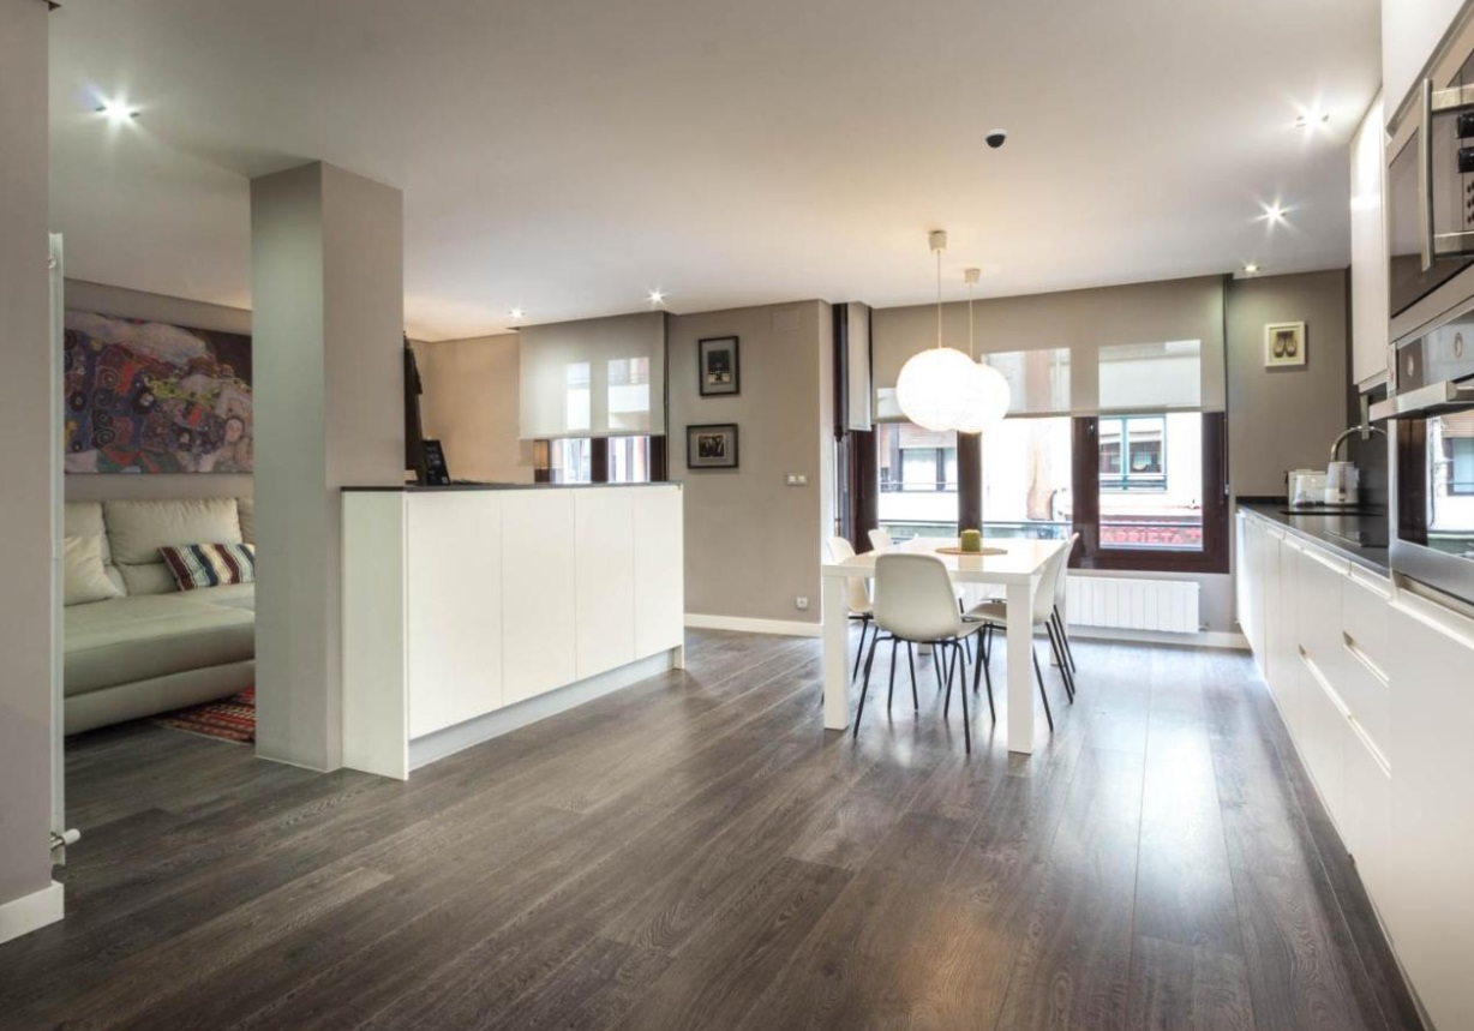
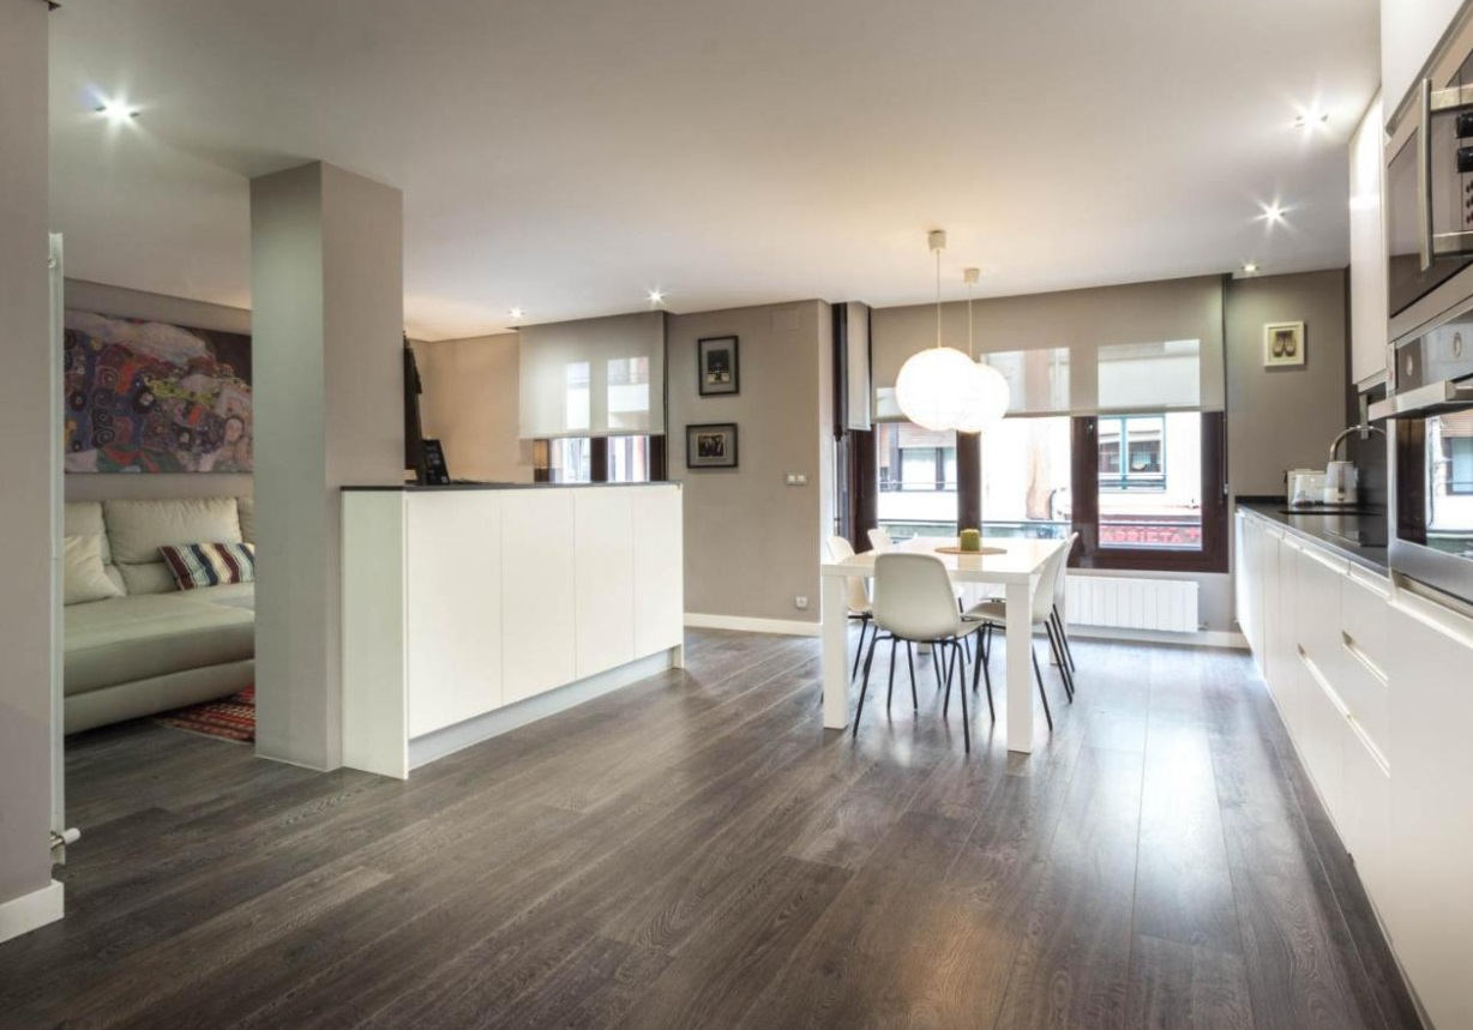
- dome security camera [983,127,1008,150]
